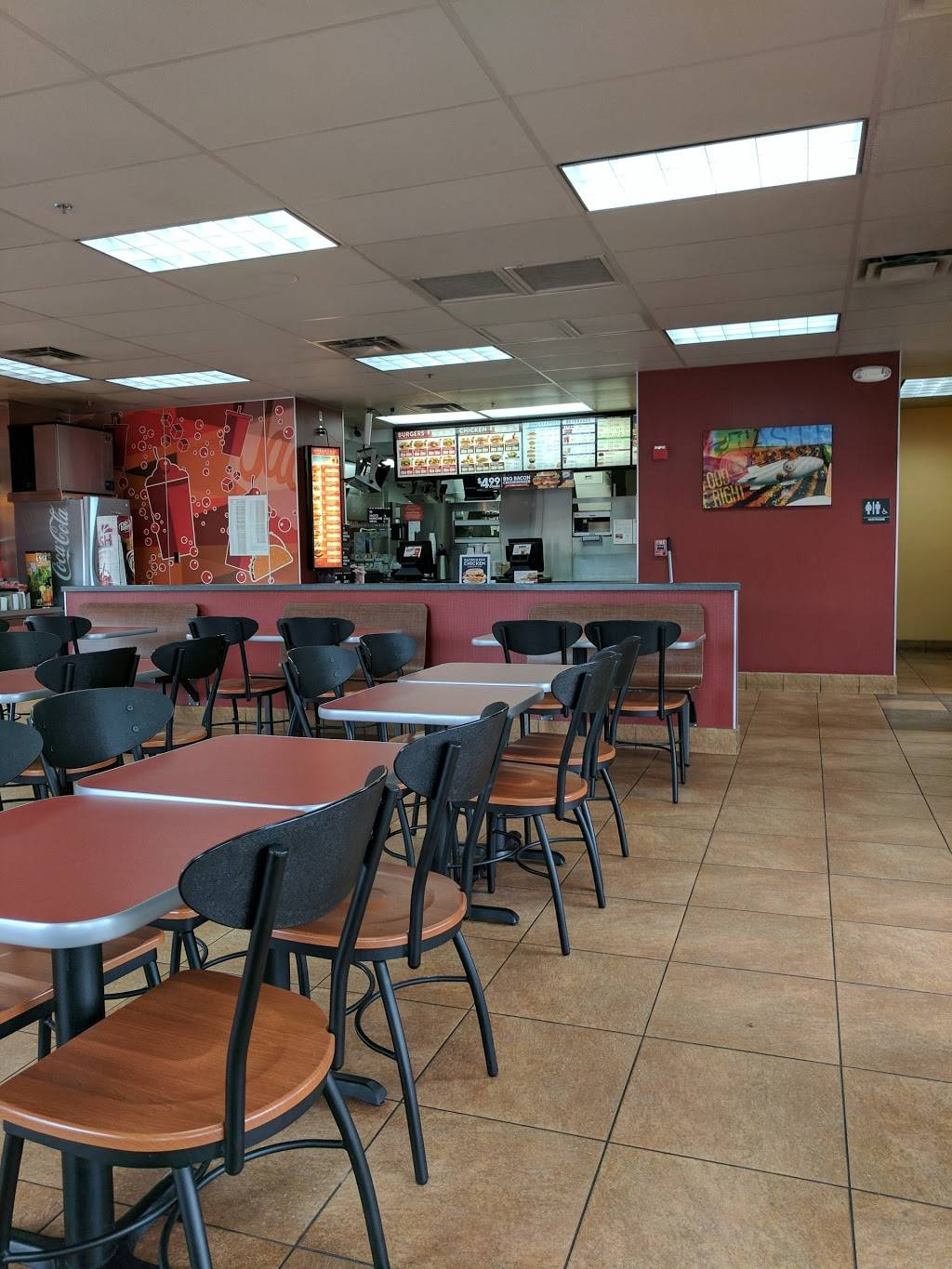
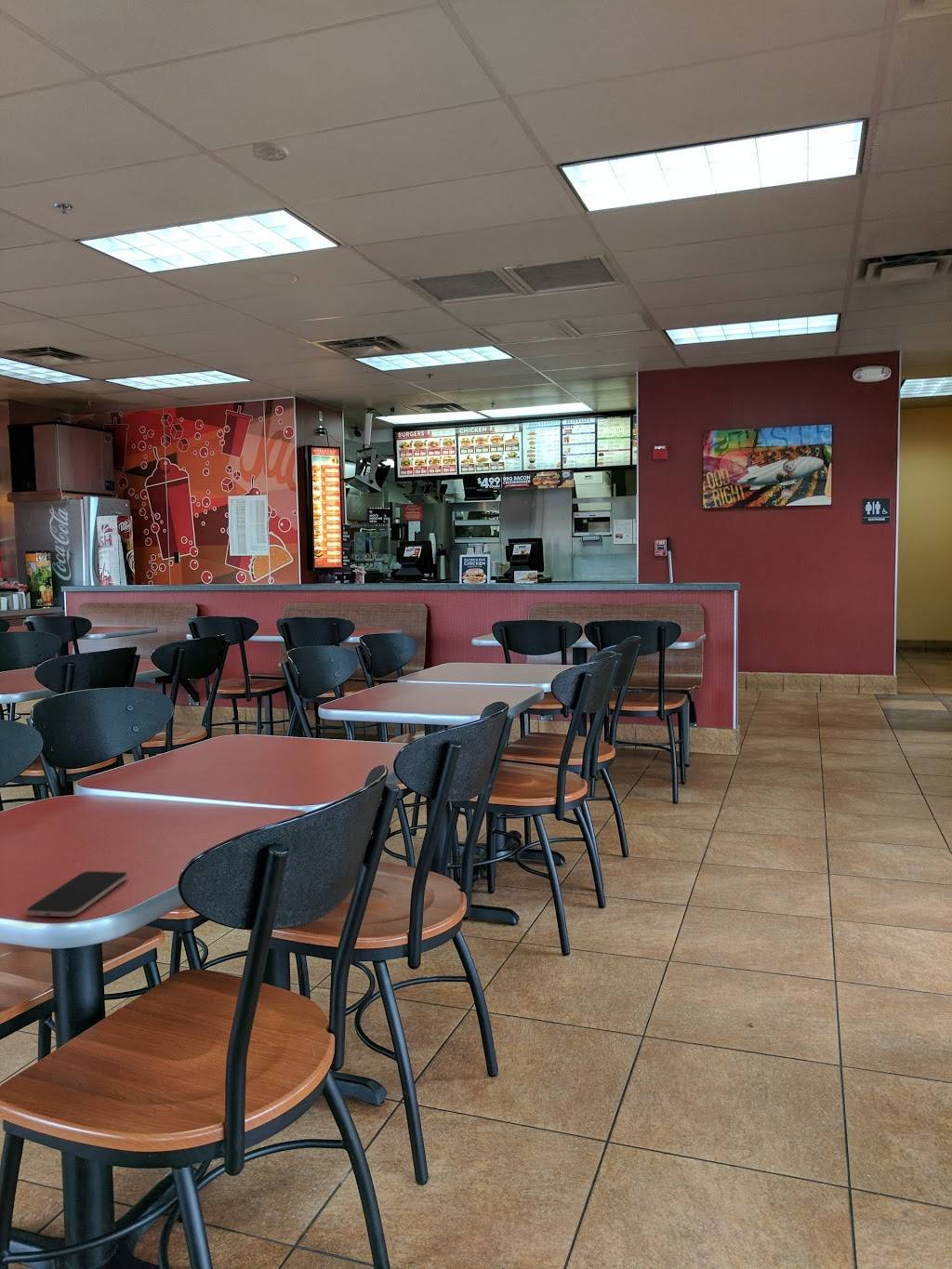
+ smartphone [25,870,129,918]
+ smoke detector [251,141,289,162]
